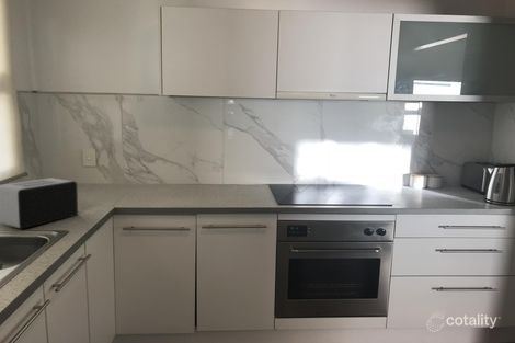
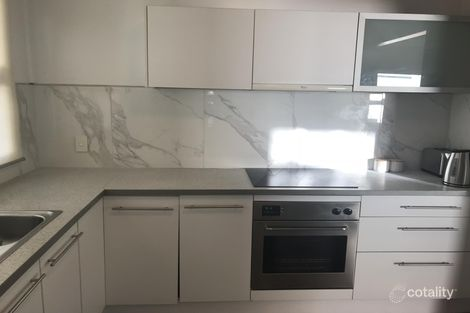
- toaster [0,176,79,230]
